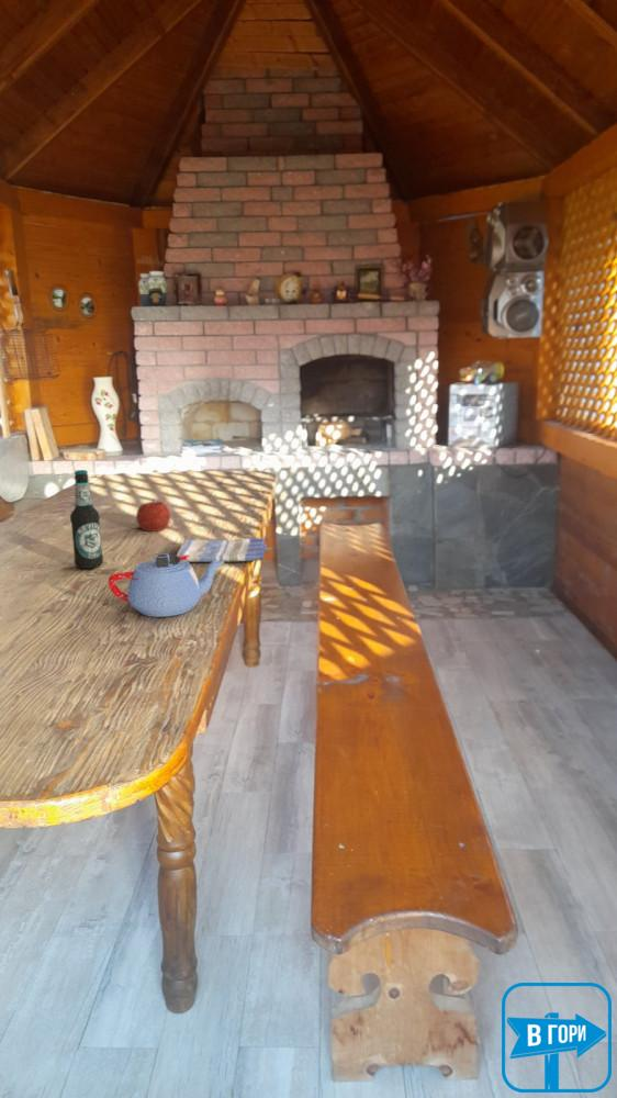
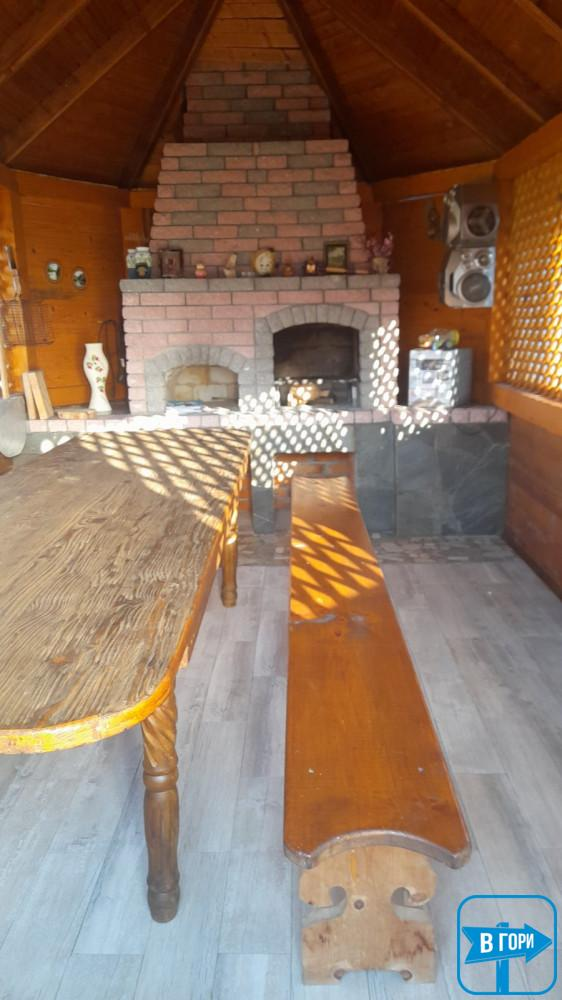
- fruit [135,497,171,533]
- dish towel [176,537,268,563]
- teapot [108,552,225,618]
- bottle [69,469,104,570]
